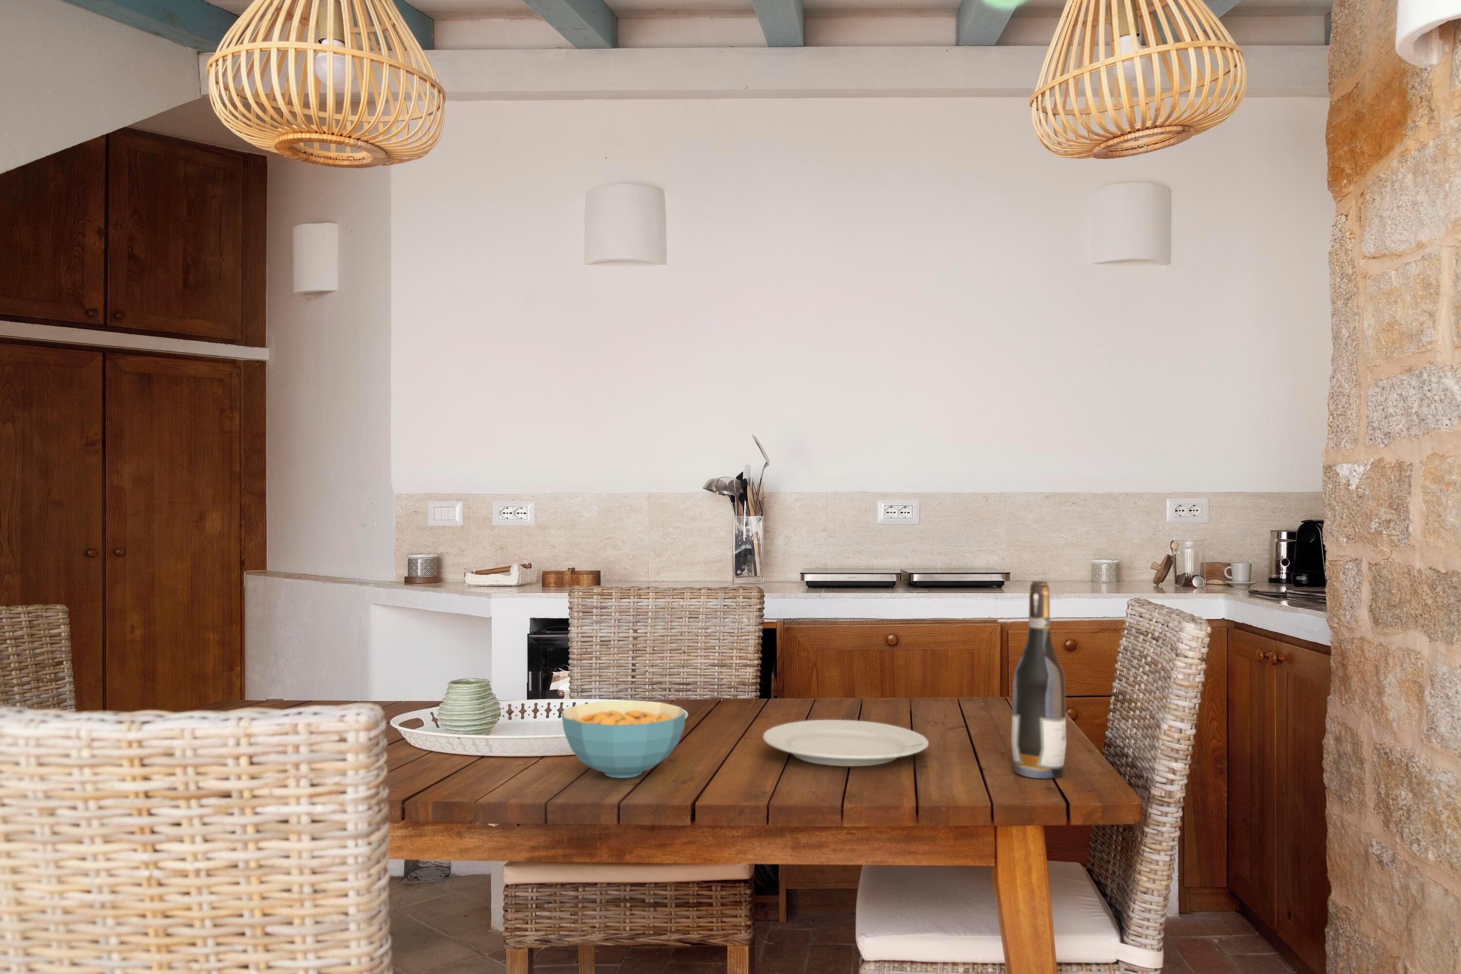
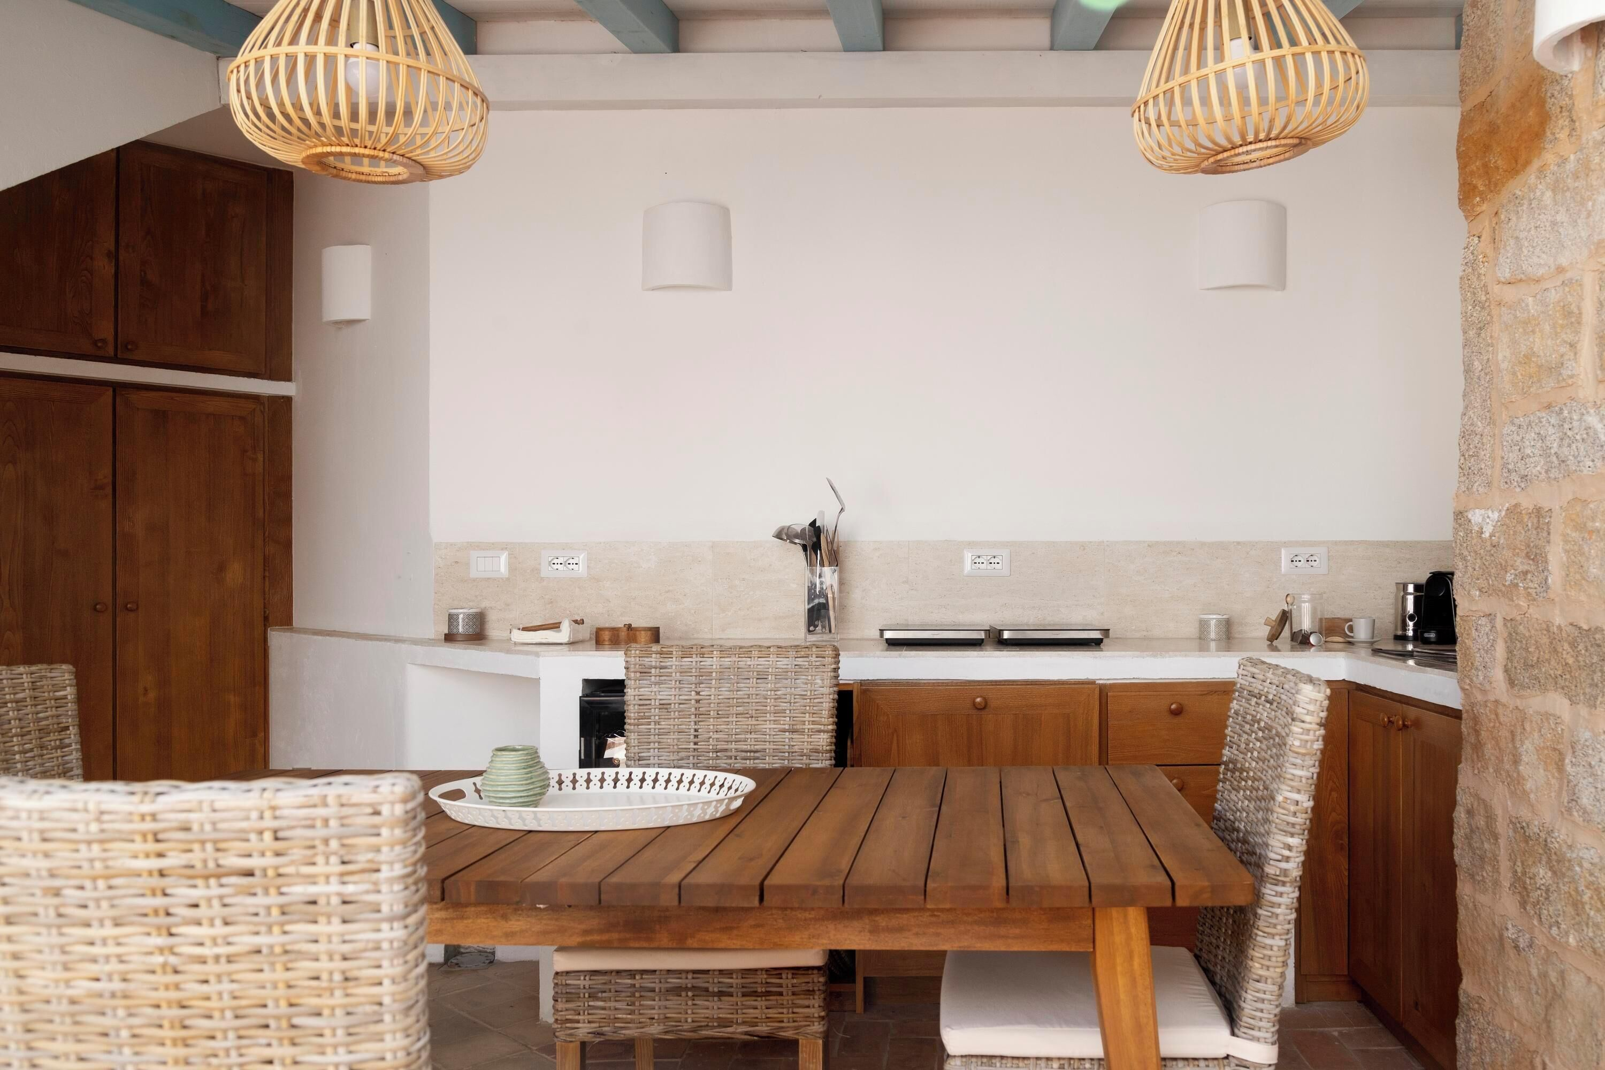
- chinaware [763,720,929,767]
- cereal bowl [561,700,687,778]
- wine bottle [1011,580,1067,779]
